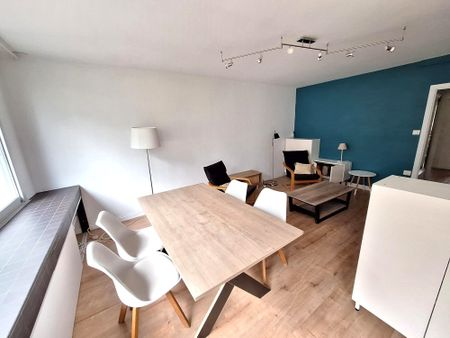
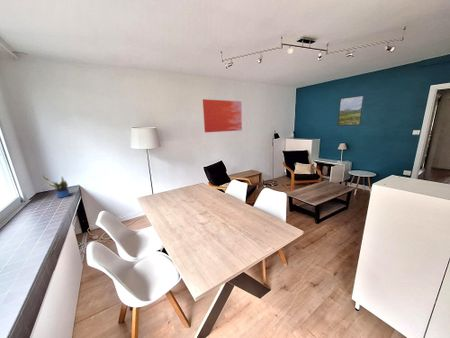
+ potted plant [41,174,71,199]
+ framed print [337,94,365,127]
+ wall art [202,98,243,133]
